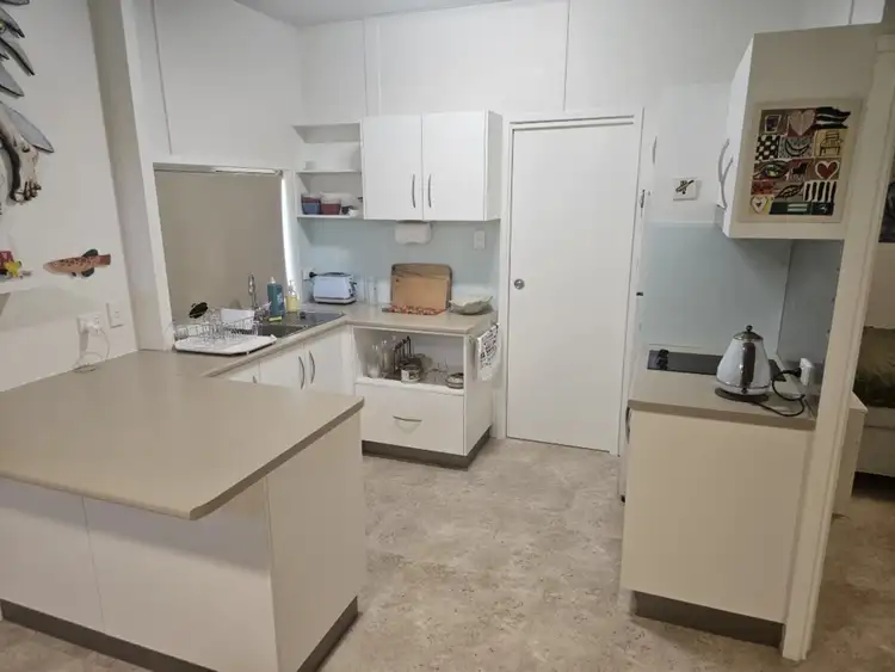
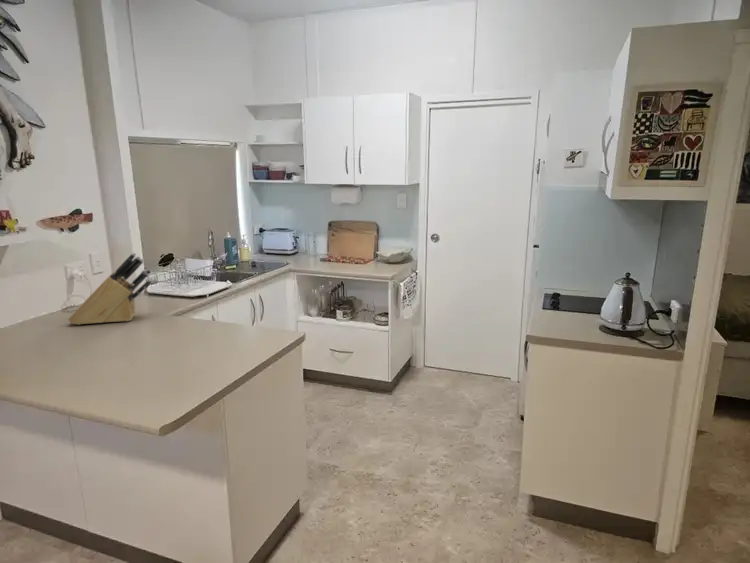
+ knife block [67,252,153,326]
